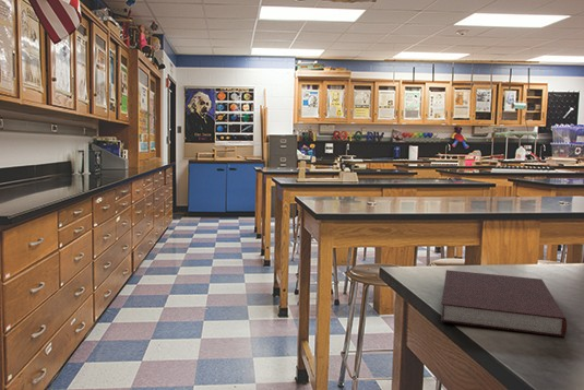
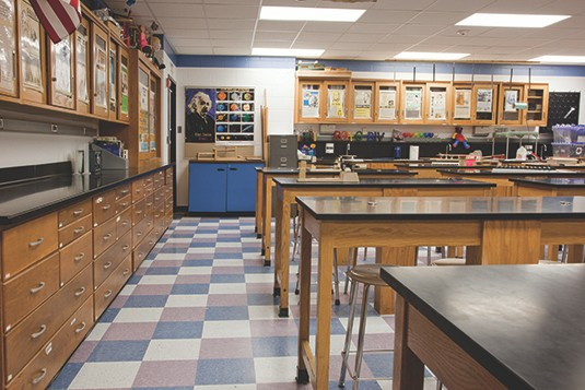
- notebook [440,269,568,338]
